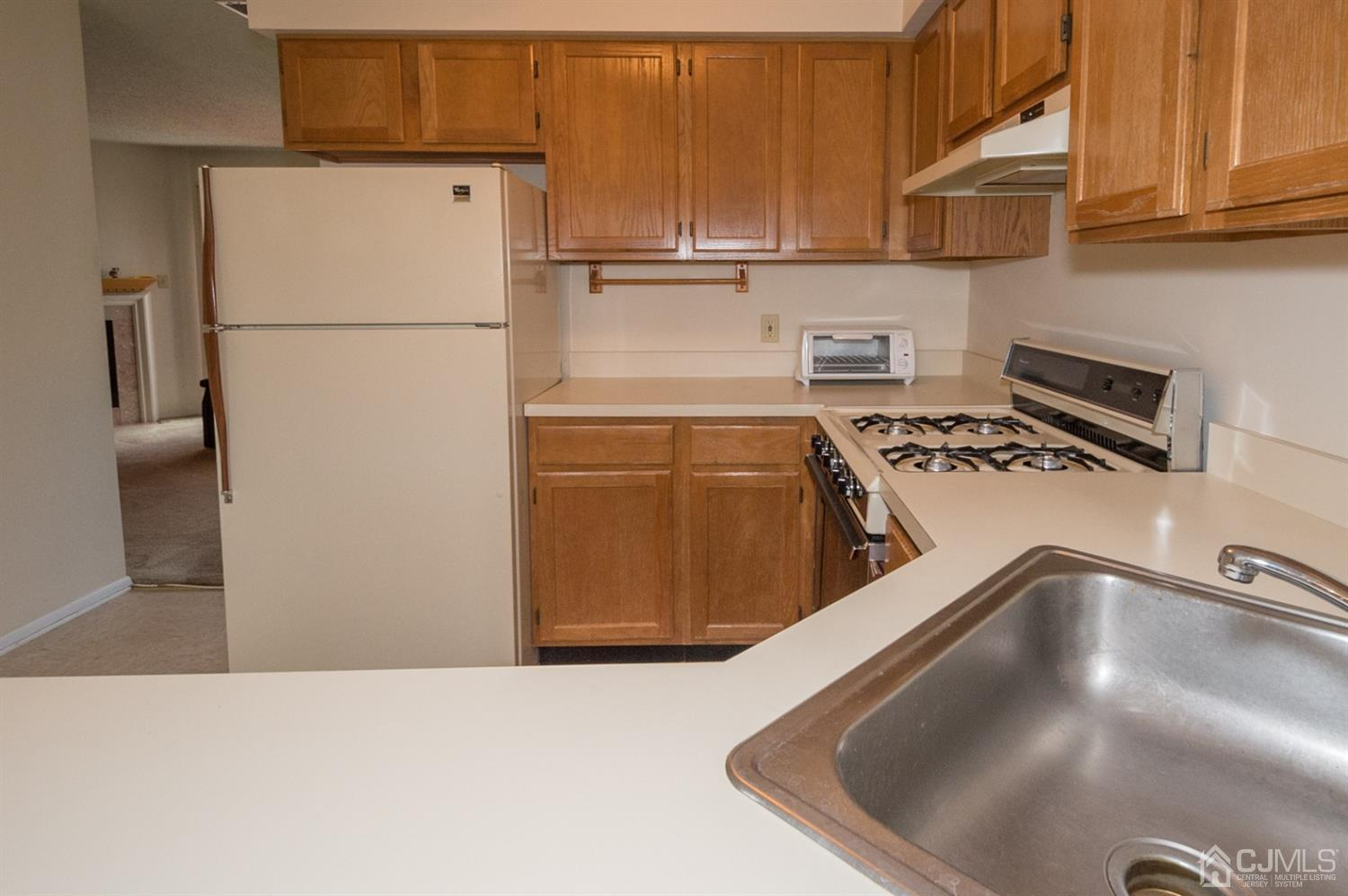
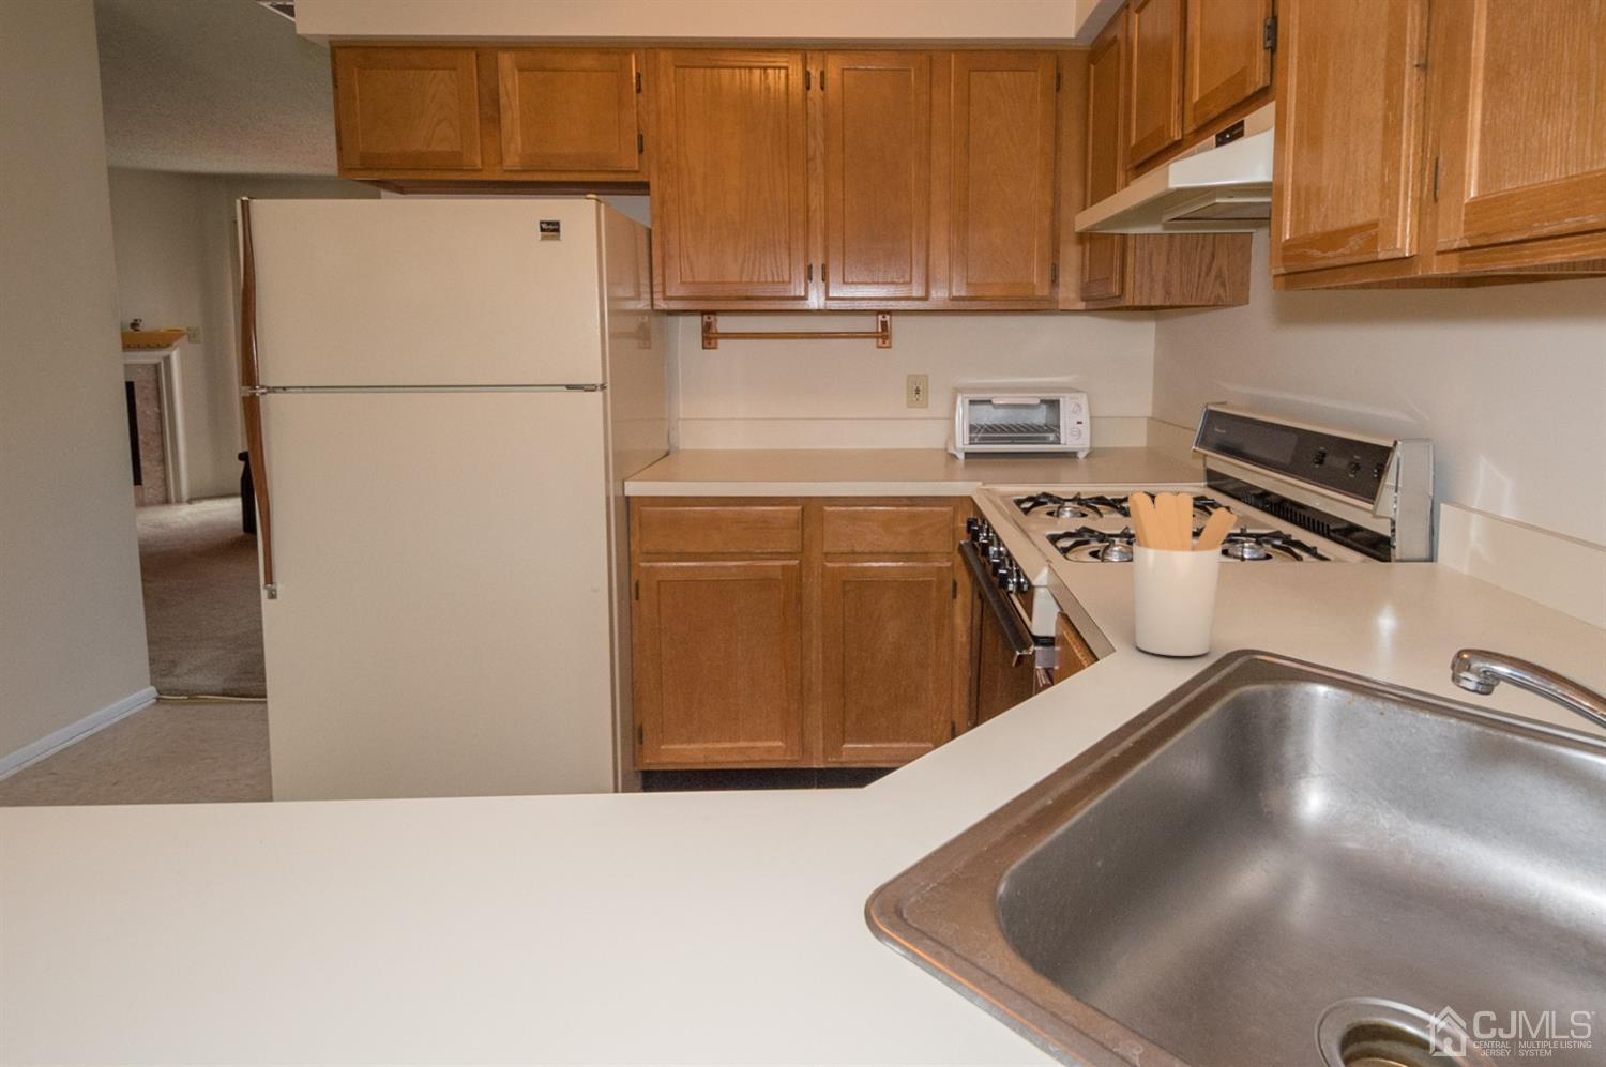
+ utensil holder [1127,492,1239,657]
